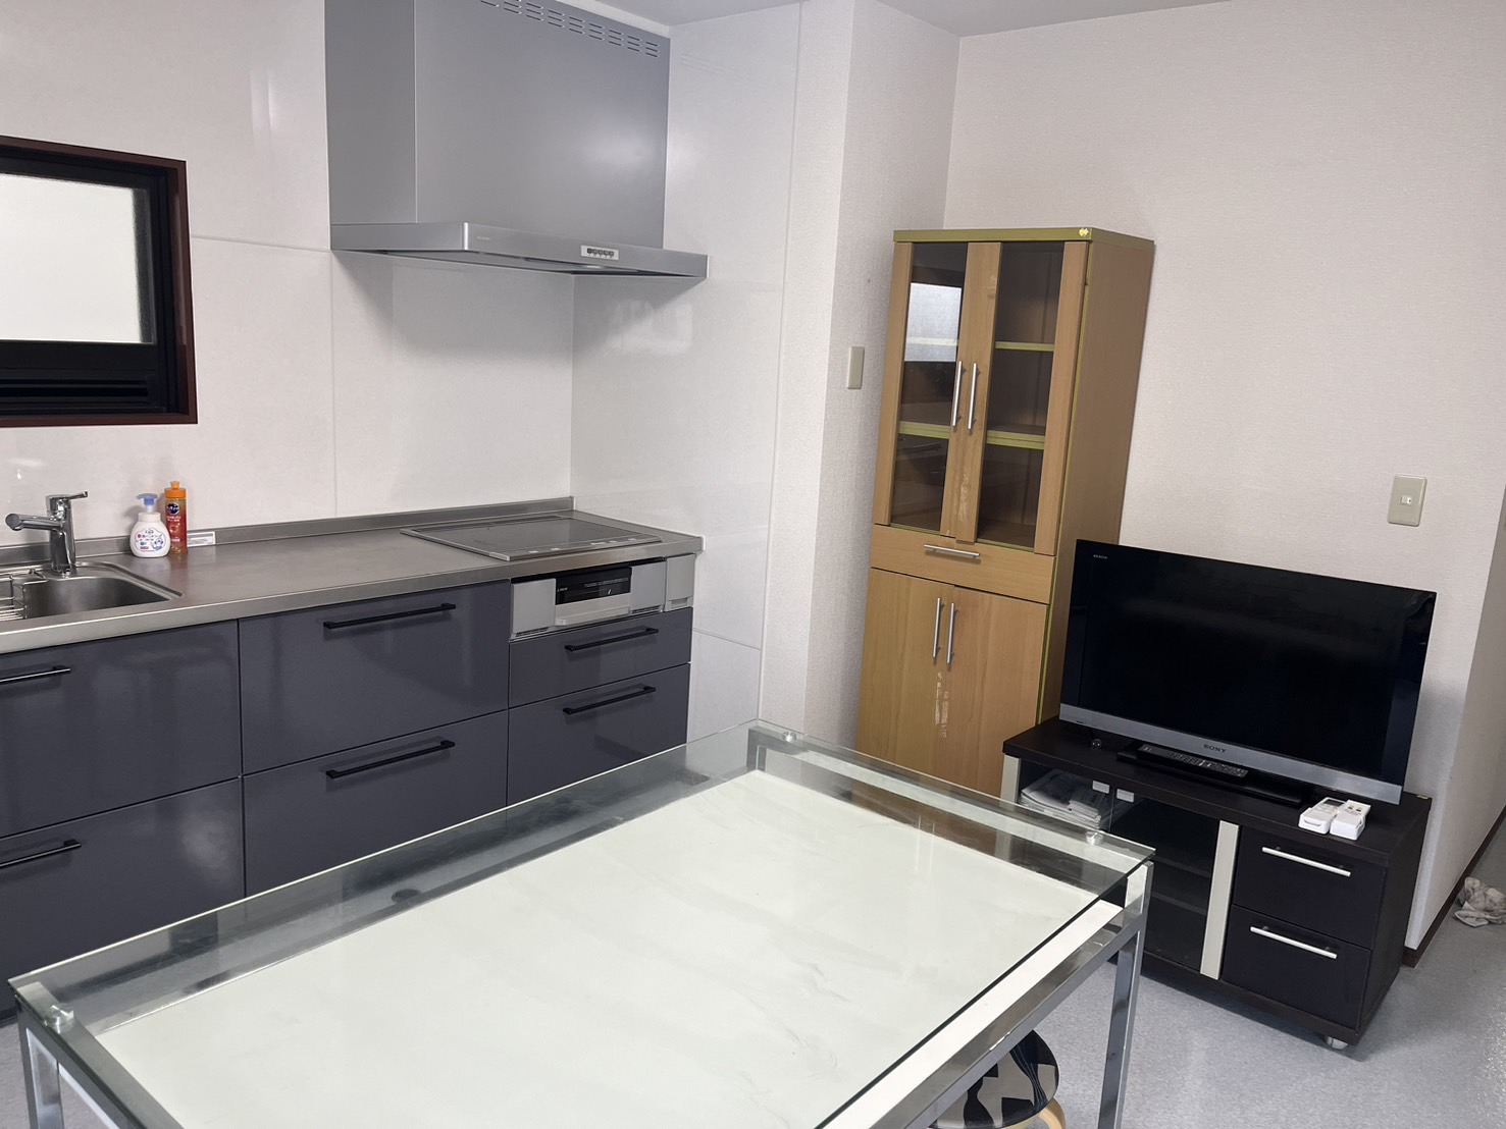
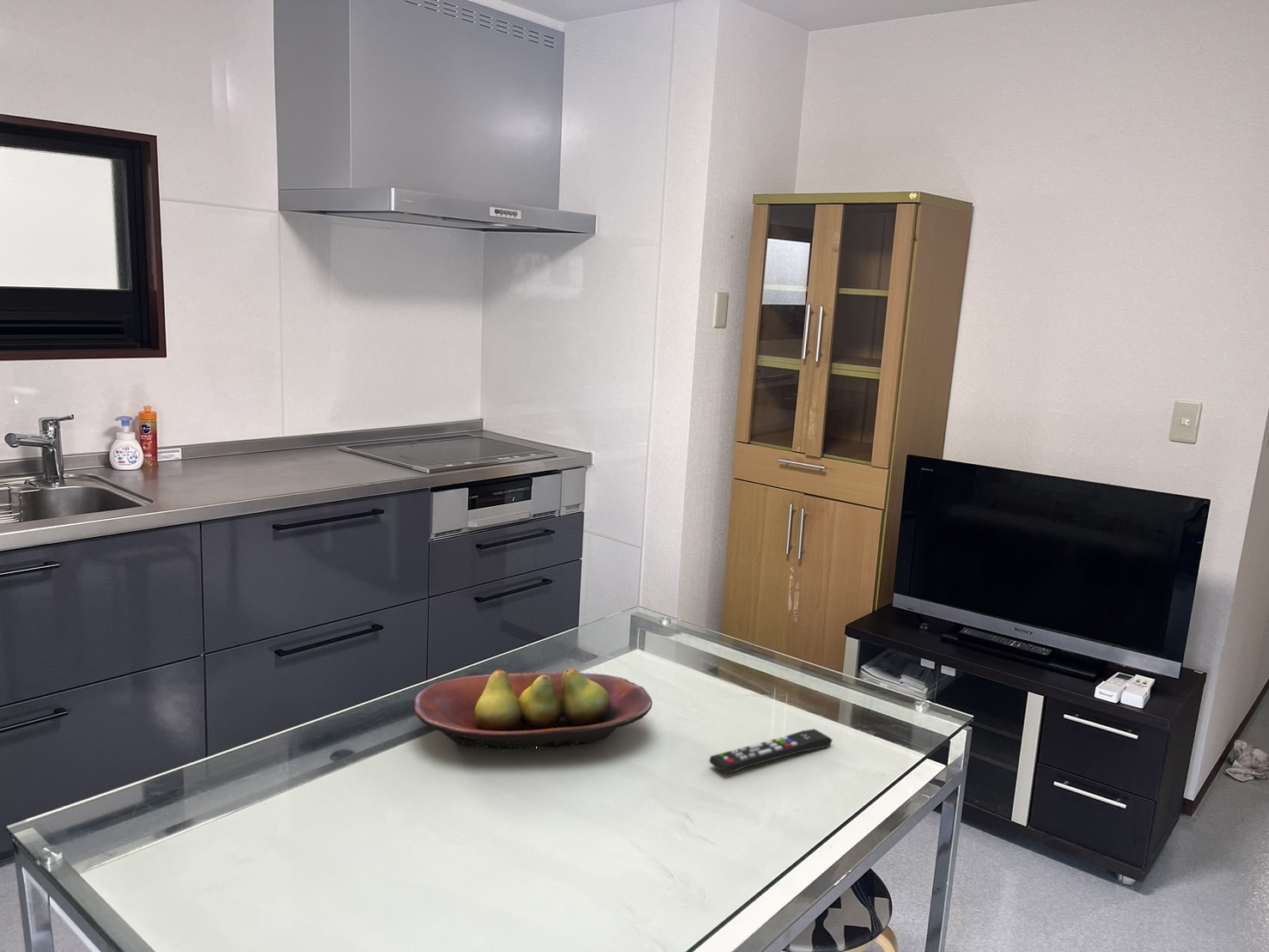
+ fruit bowl [413,668,653,749]
+ remote control [708,728,833,774]
